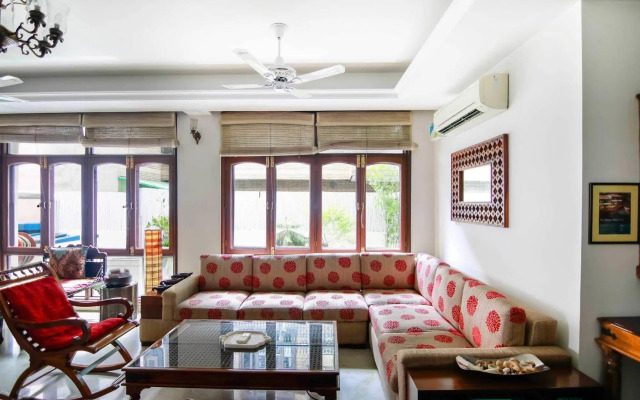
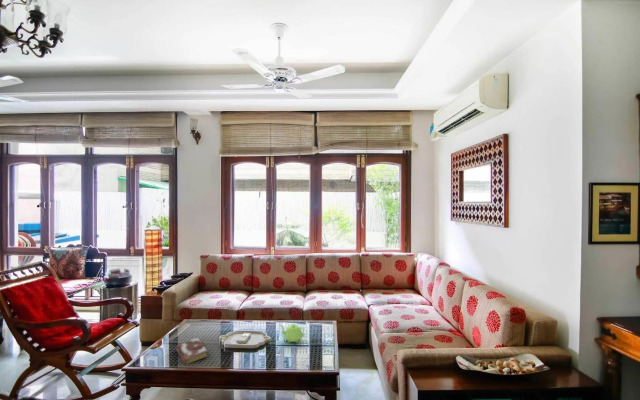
+ teapot [279,323,306,344]
+ book [175,337,209,365]
